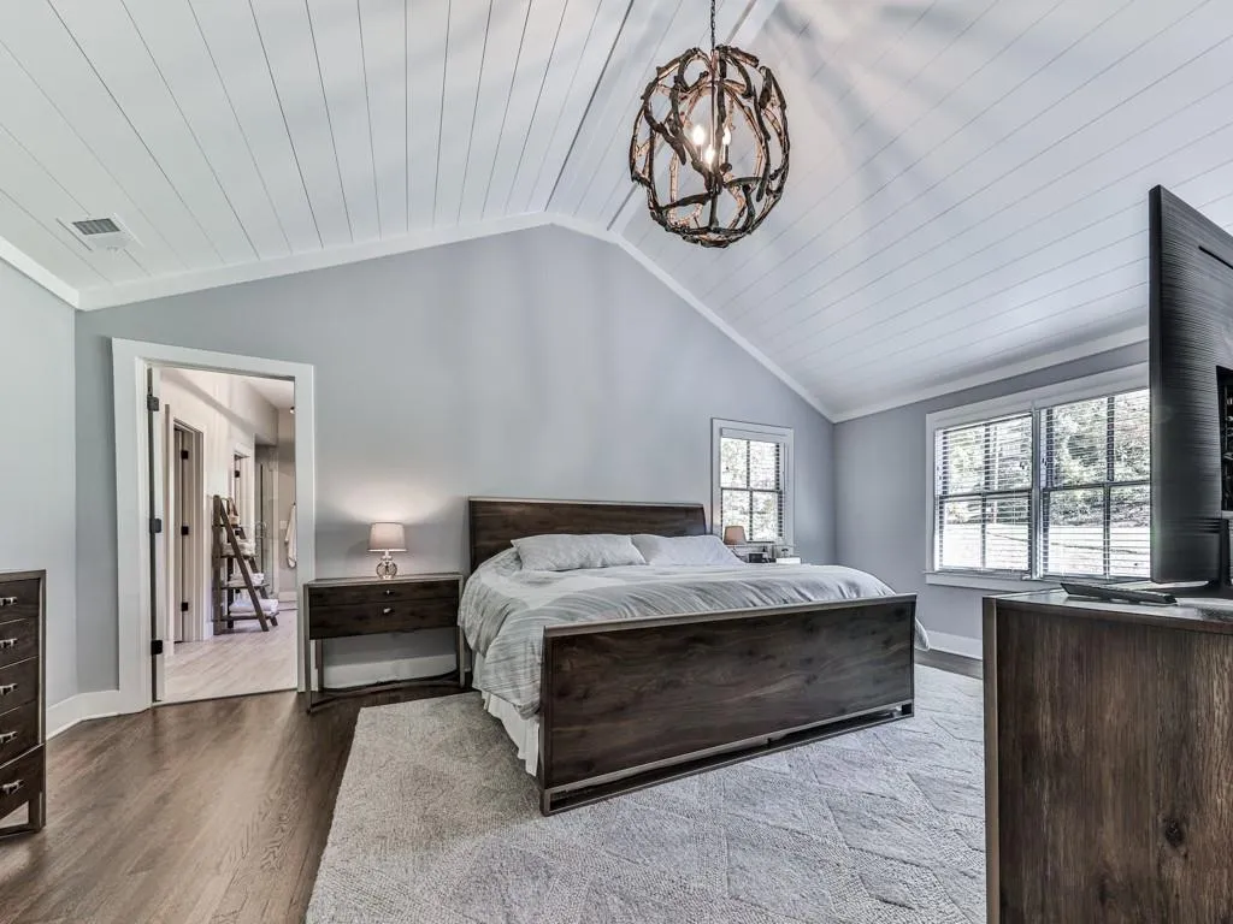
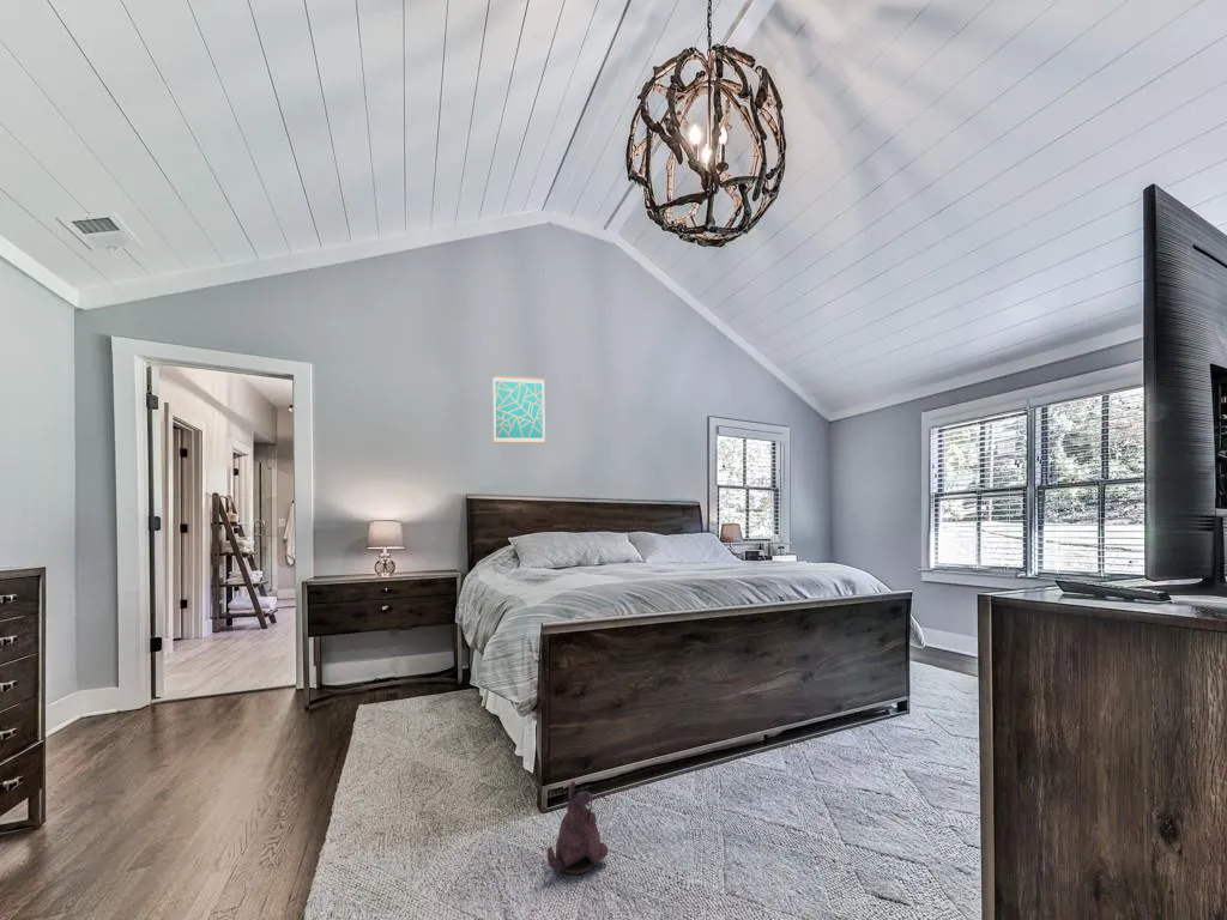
+ wall art [491,374,546,444]
+ plush toy [546,780,609,876]
